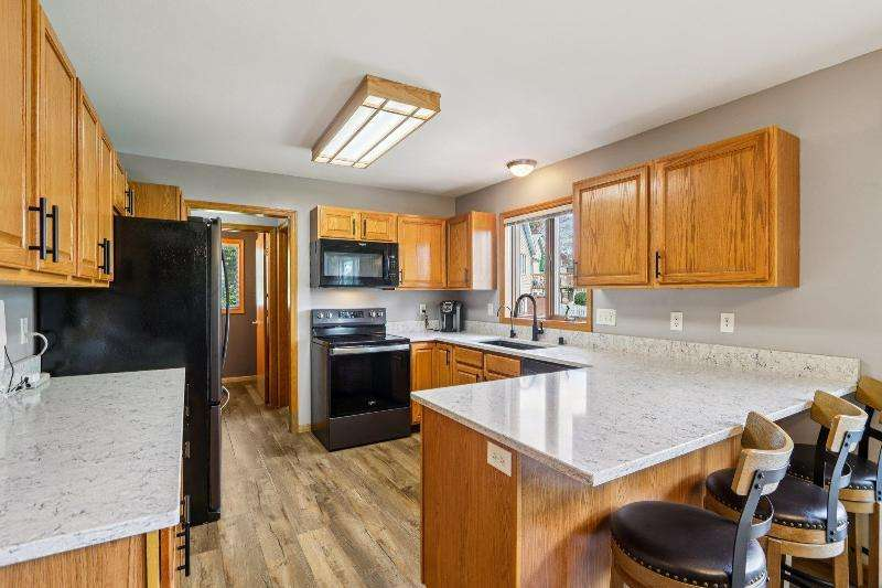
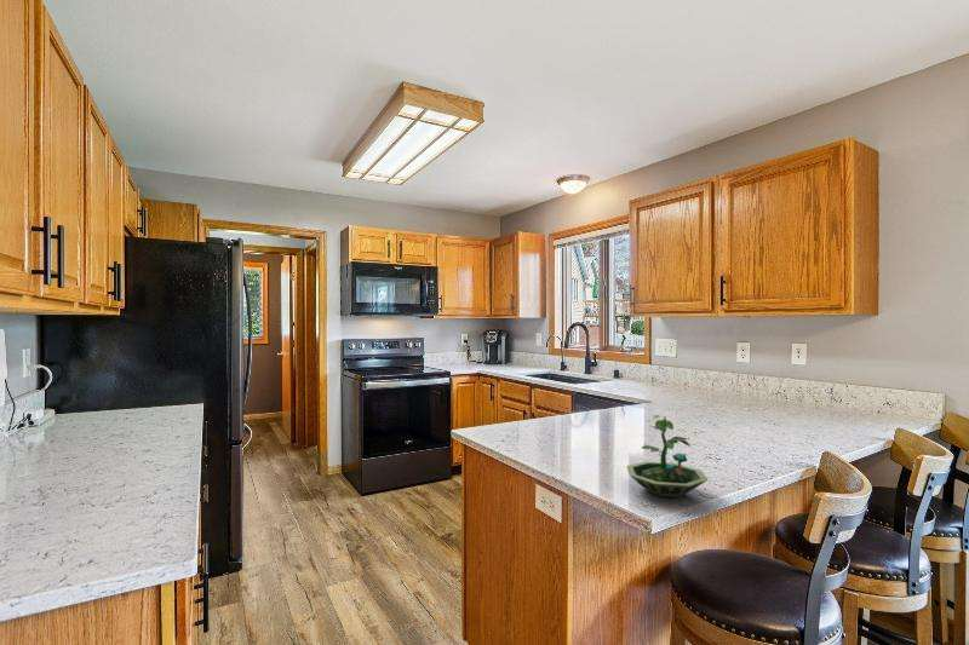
+ terrarium [626,414,709,499]
